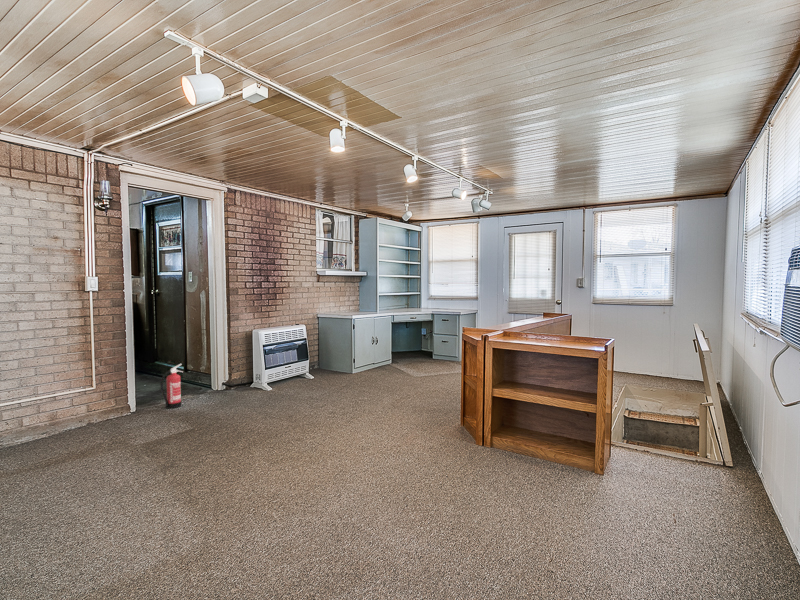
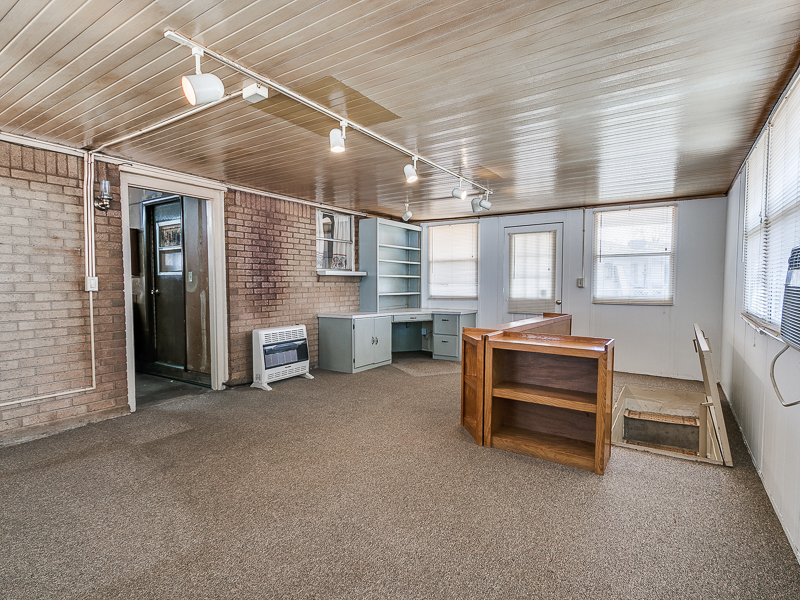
- fire extinguisher [159,363,184,409]
